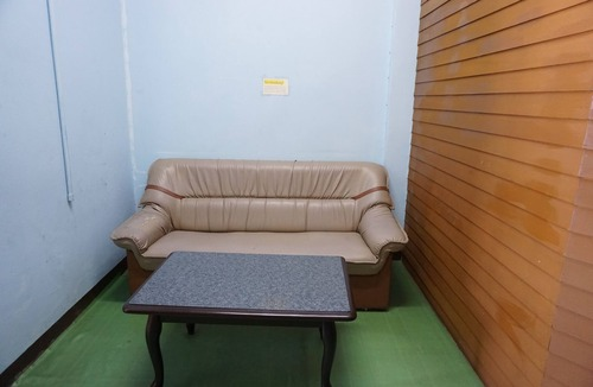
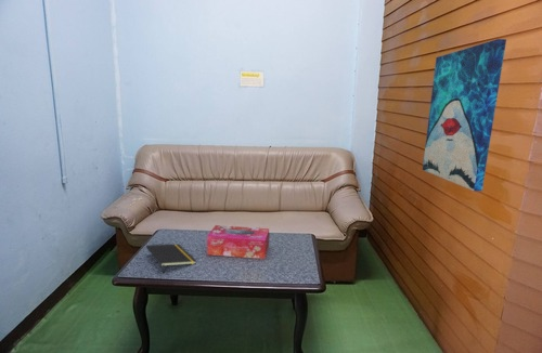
+ notepad [145,244,197,274]
+ wall art [422,38,507,193]
+ tissue box [206,224,270,260]
